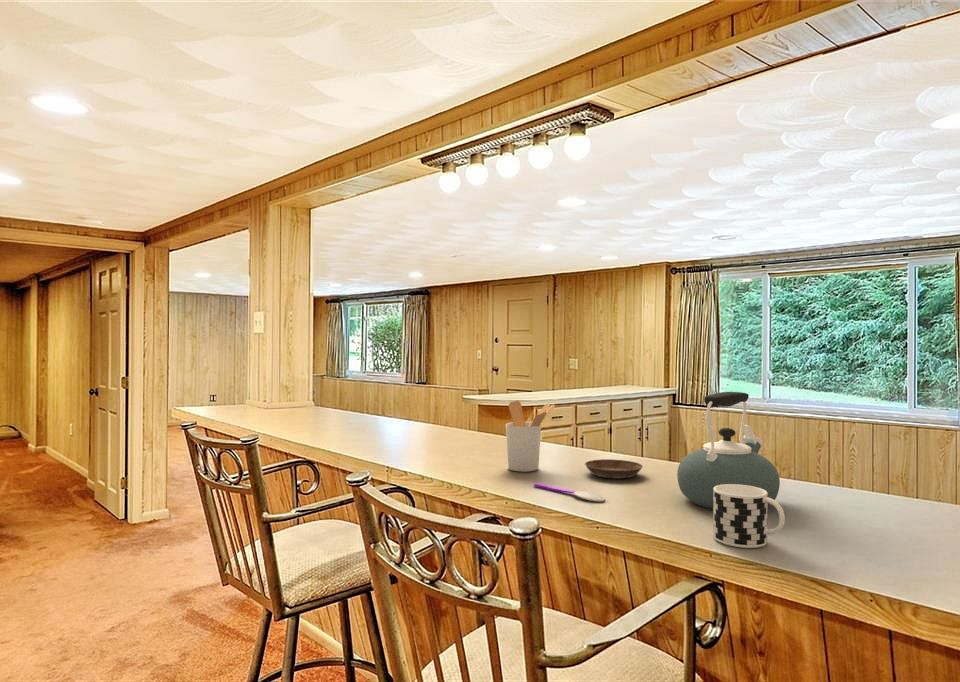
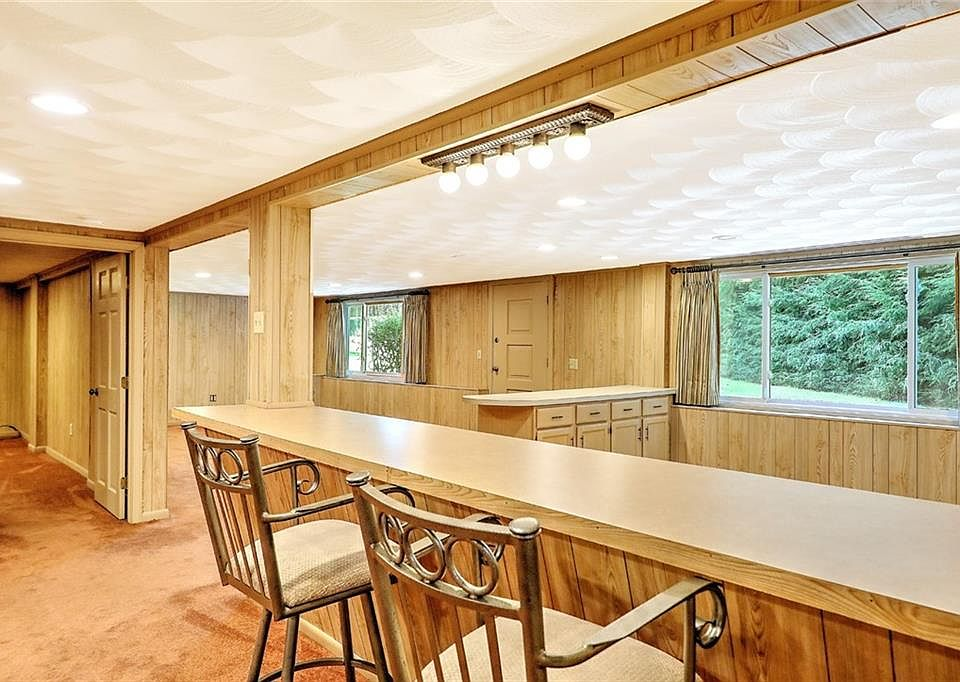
- cup [712,484,786,549]
- utensil holder [505,400,556,473]
- kettle [676,391,781,510]
- spoon [533,482,606,503]
- saucer [584,458,644,479]
